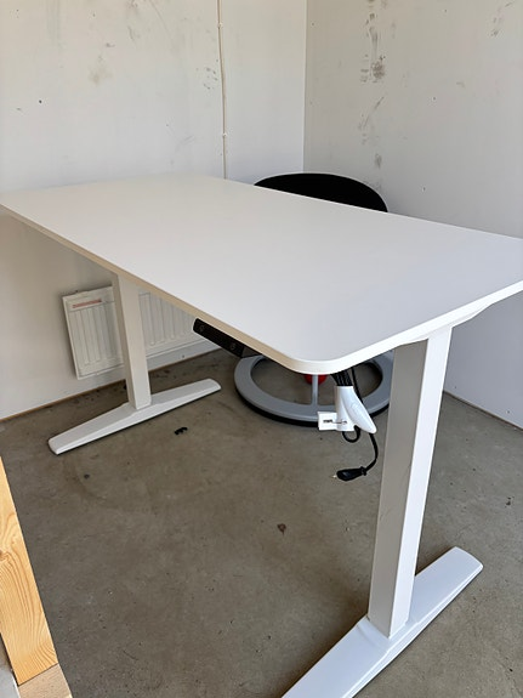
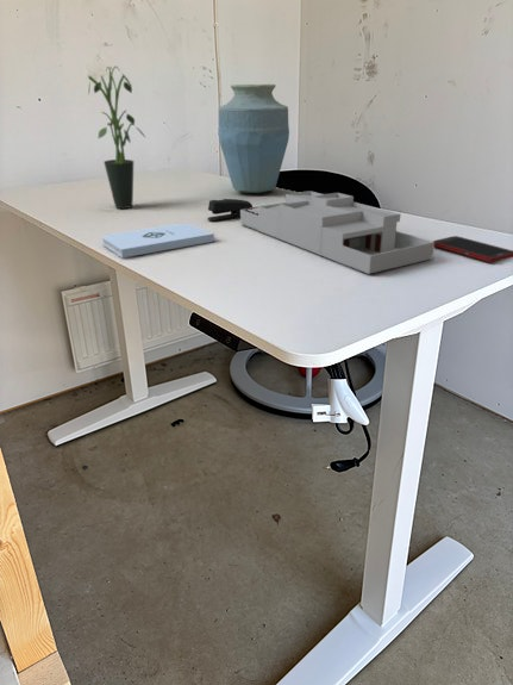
+ notepad [100,222,215,259]
+ potted plant [87,64,148,210]
+ vase [217,83,290,194]
+ cell phone [432,235,513,263]
+ desk organizer [239,191,436,275]
+ stapler [206,198,255,222]
